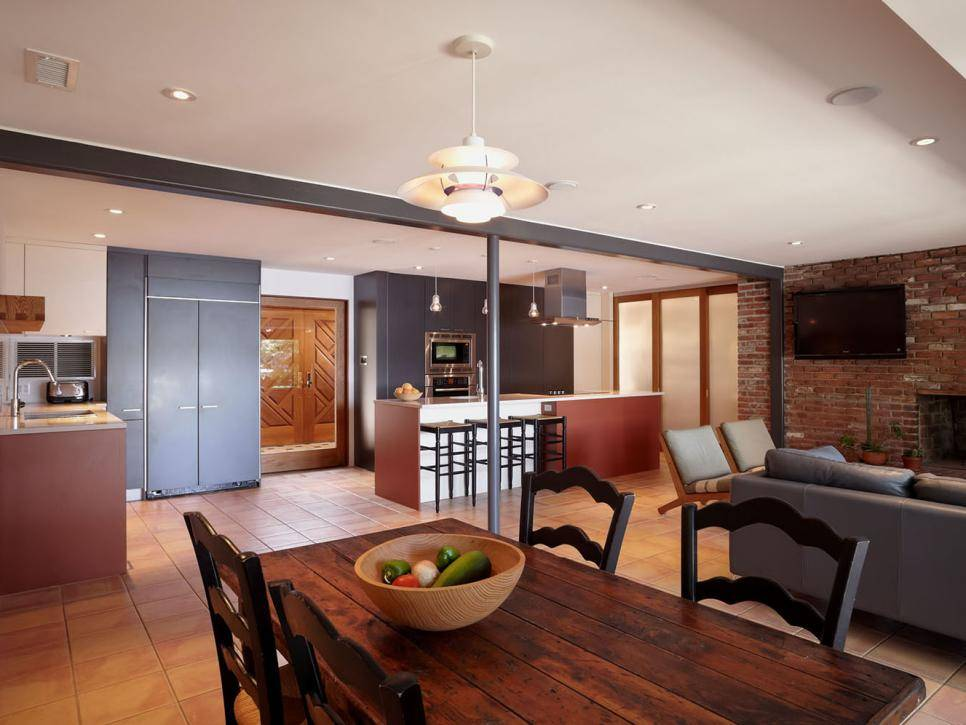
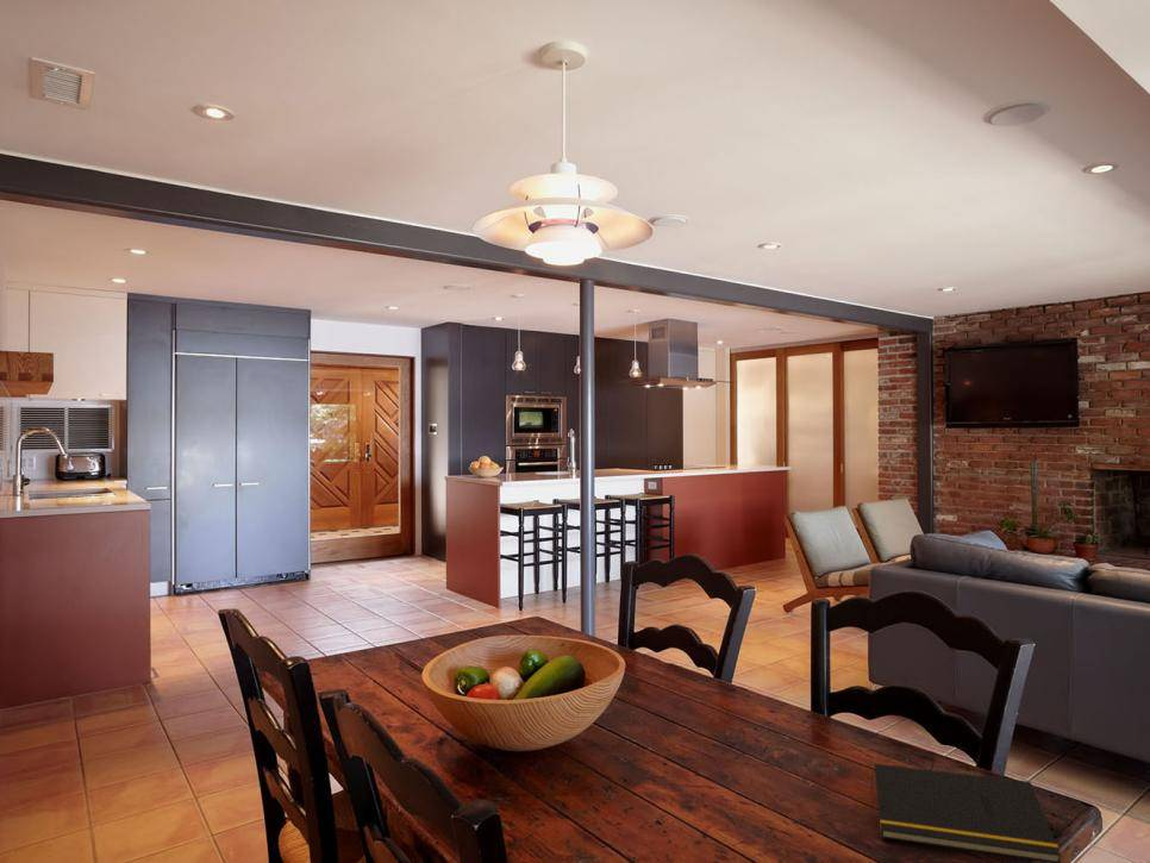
+ notepad [869,763,1062,863]
